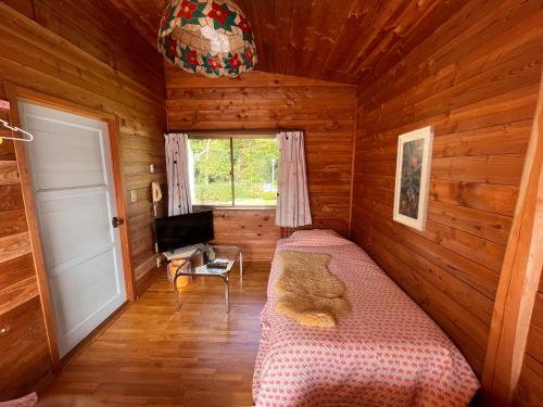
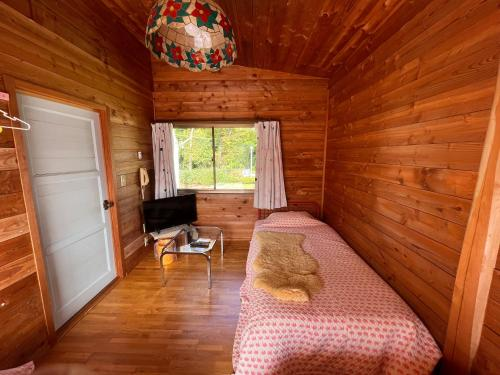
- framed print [392,125,435,232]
